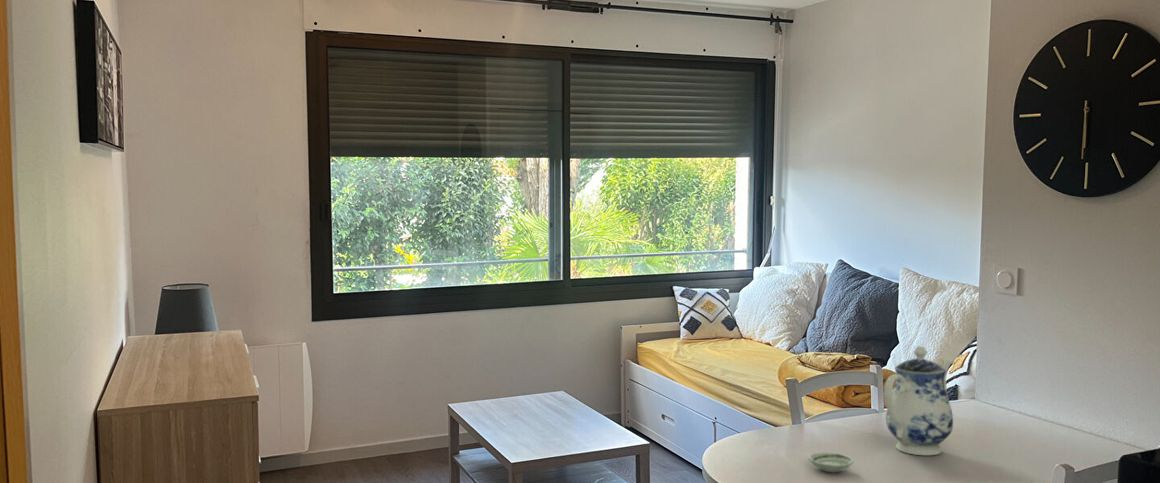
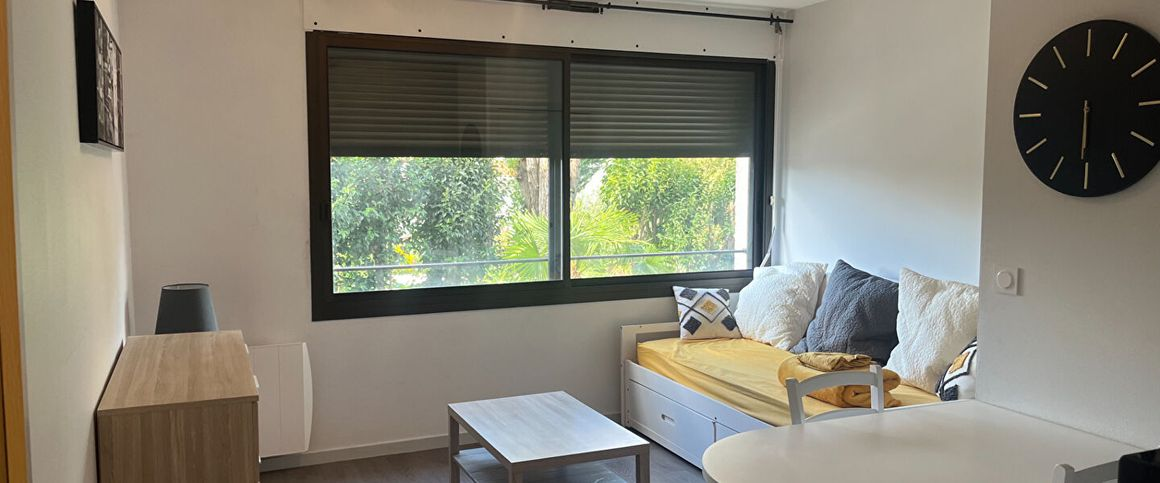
- saucer [807,451,854,473]
- teapot [883,345,954,456]
